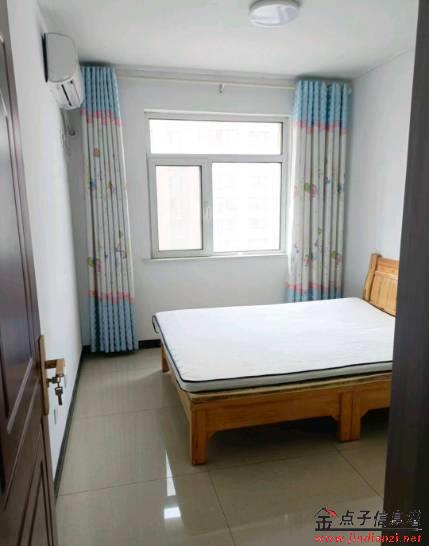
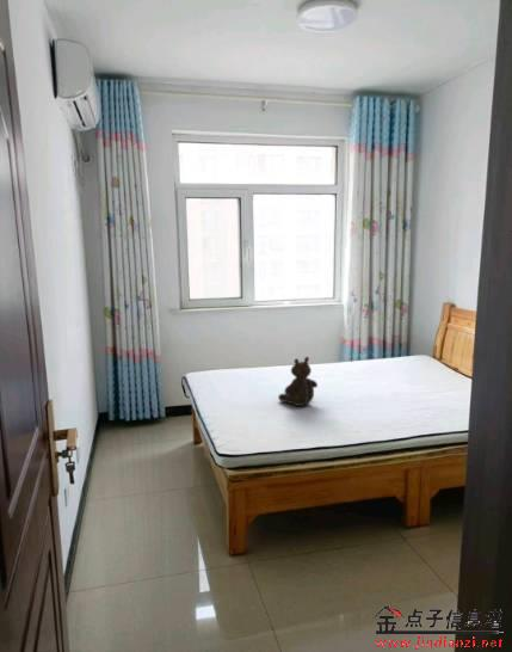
+ teddy bear [277,356,319,407]
